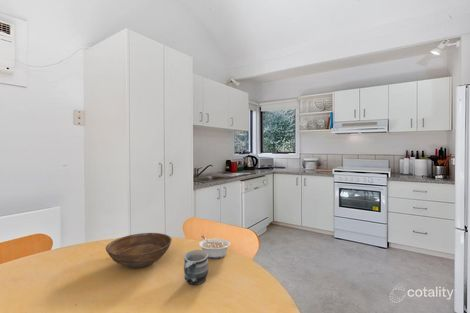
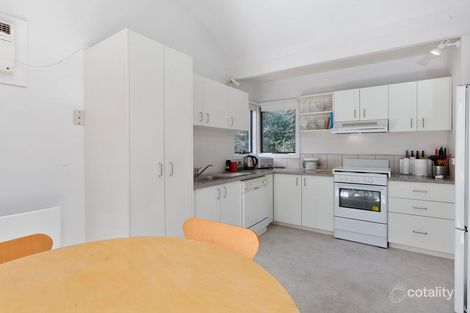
- bowl [105,232,173,269]
- legume [198,235,231,259]
- mug [183,249,209,286]
